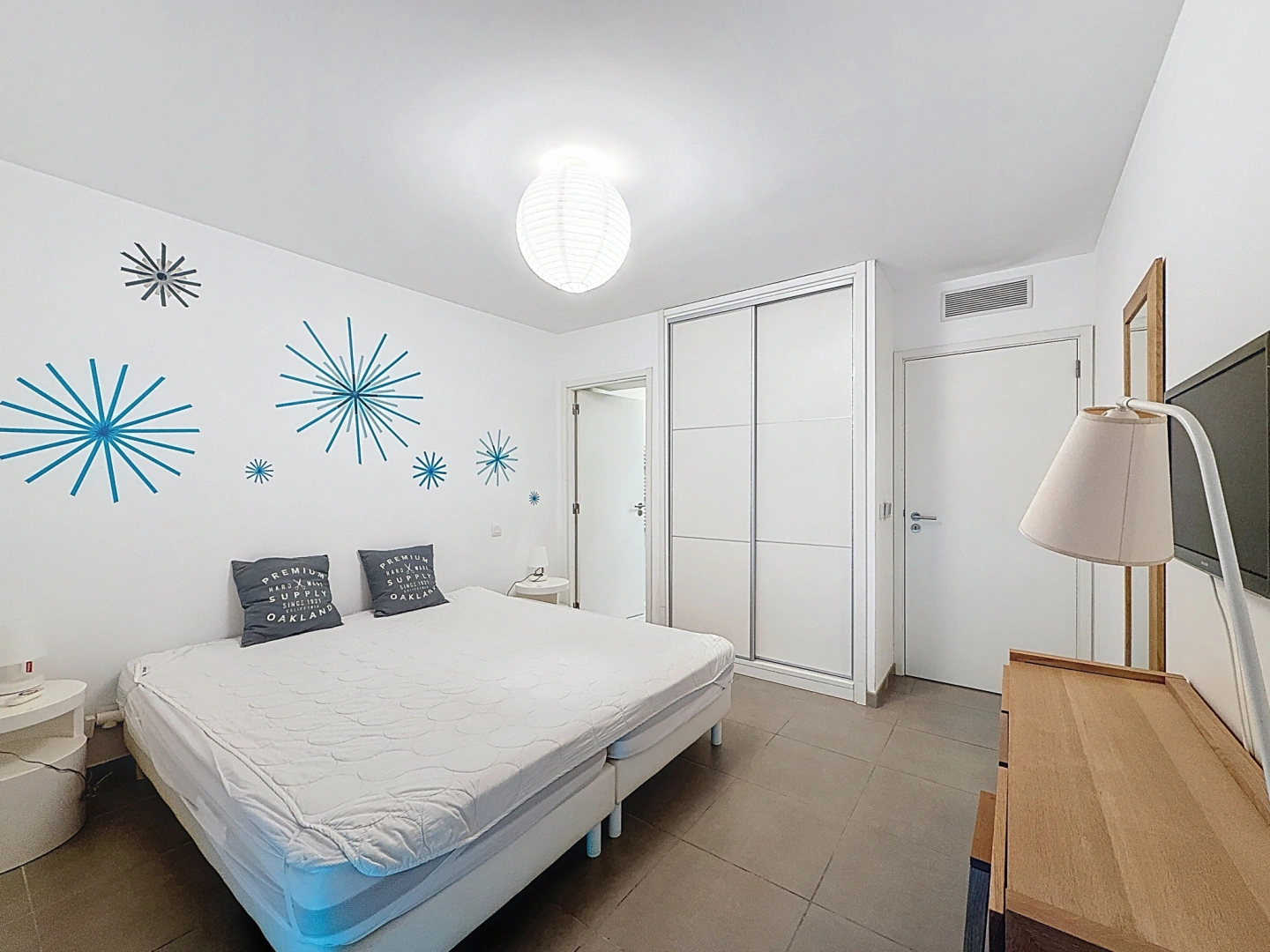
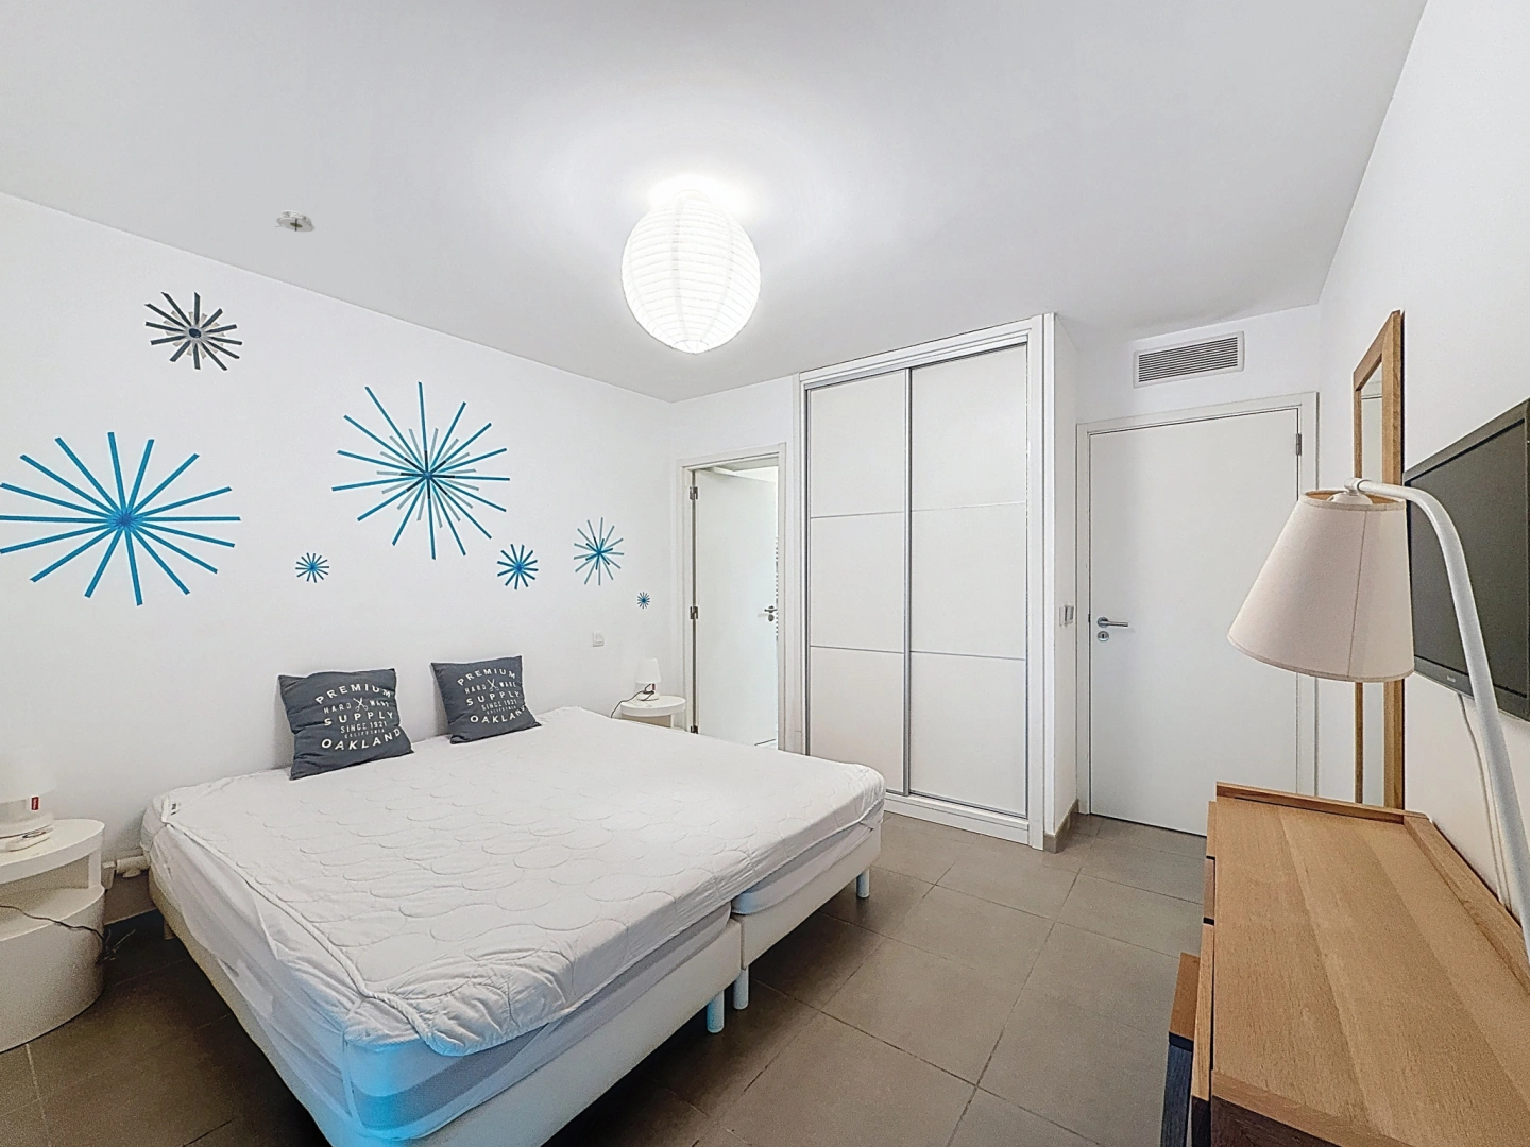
+ smoke detector [275,210,316,233]
